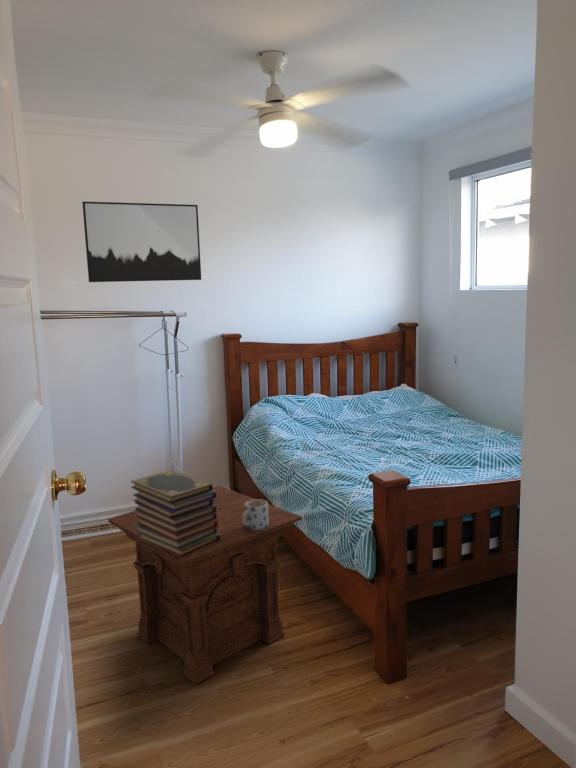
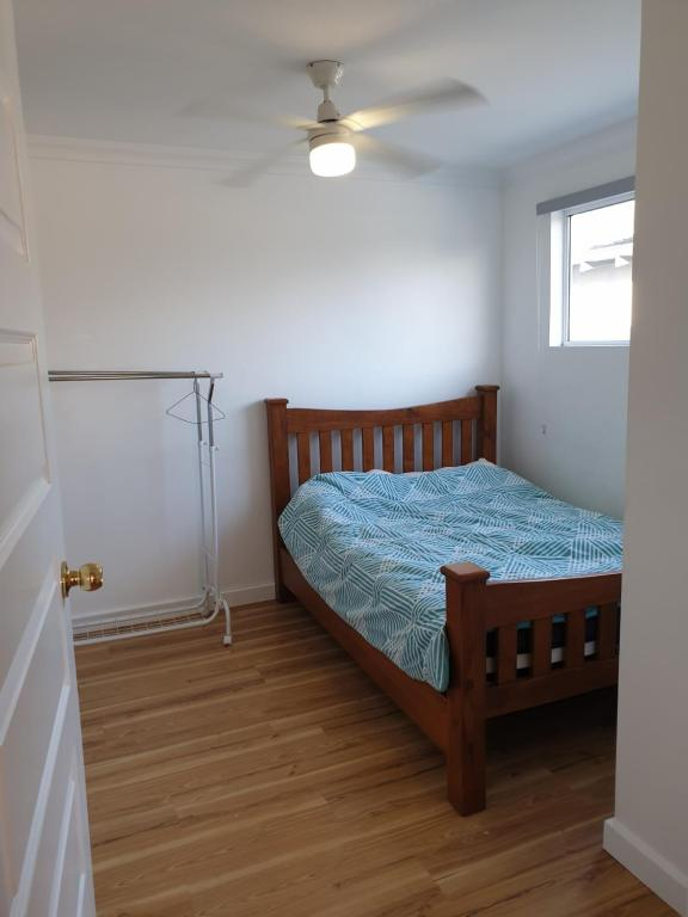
- mug [242,499,269,530]
- wall art [81,201,202,283]
- side table [107,485,303,685]
- book stack [130,469,220,558]
